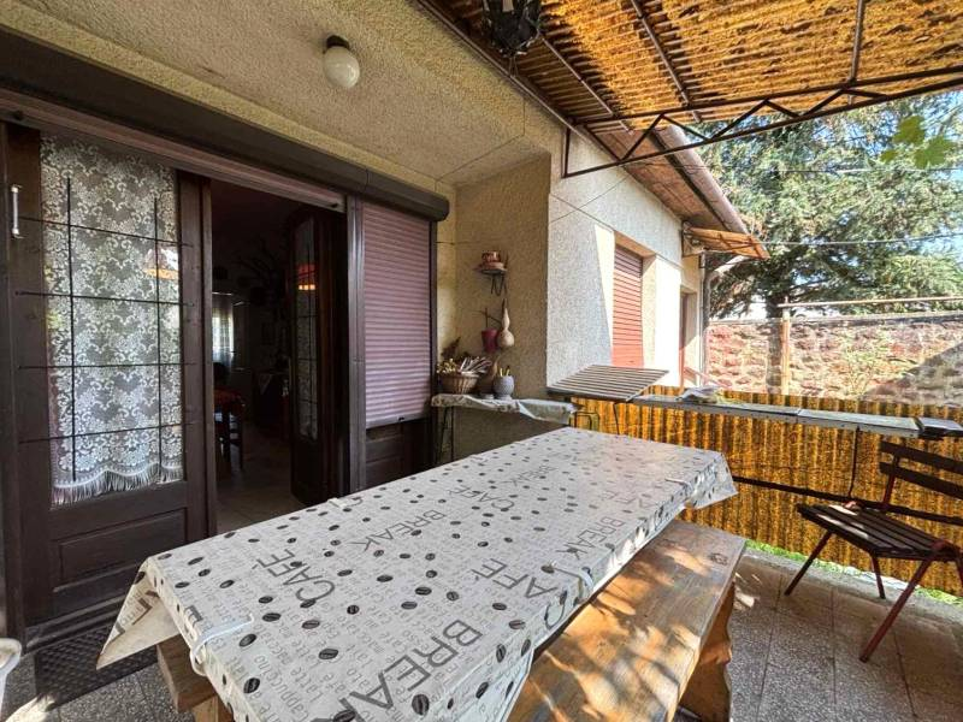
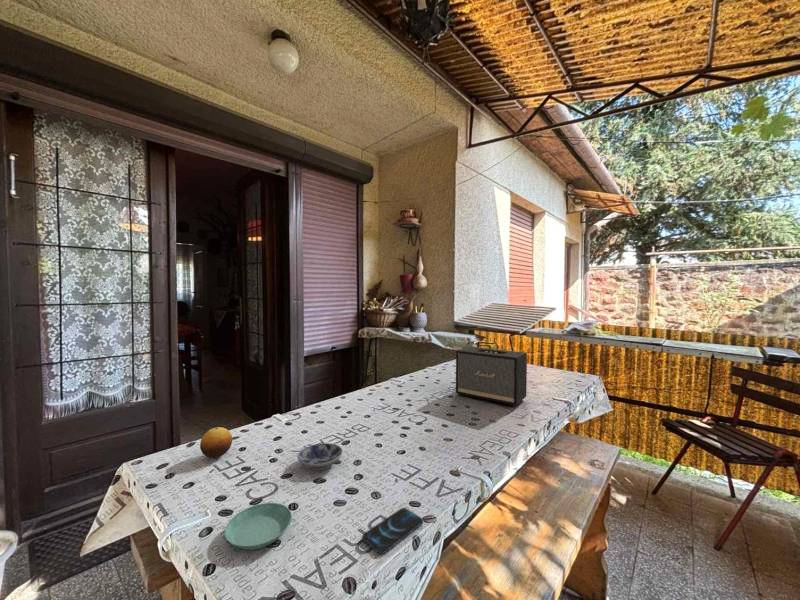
+ smartphone [361,507,424,555]
+ speaker [455,346,528,407]
+ fruit [199,426,233,459]
+ saucer [224,502,293,551]
+ bowl [297,442,344,472]
